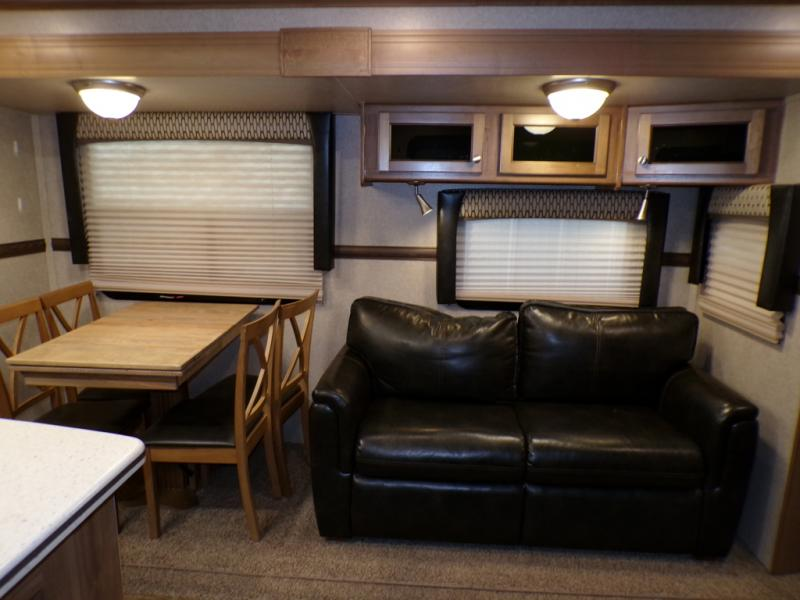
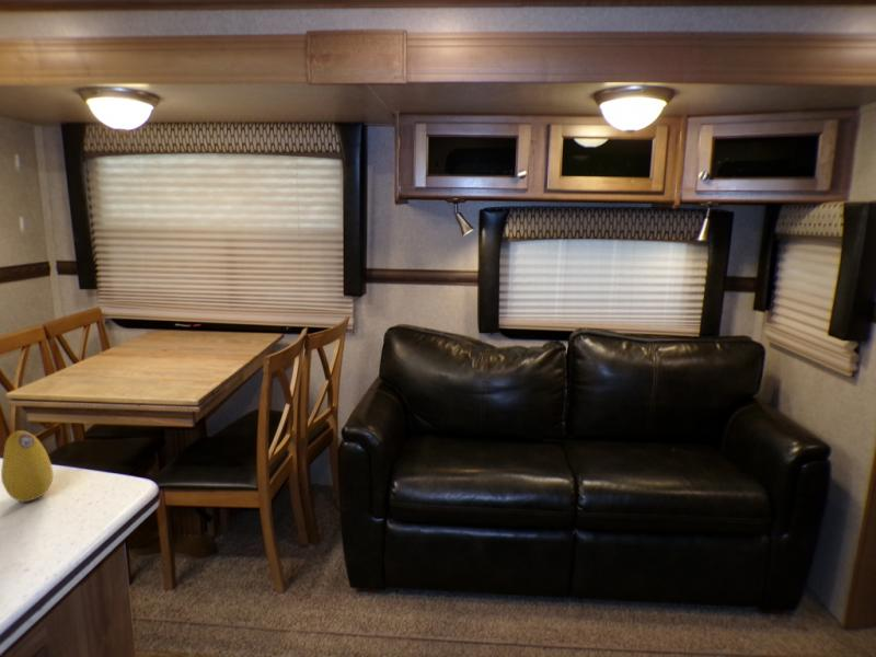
+ fruit [0,429,54,503]
